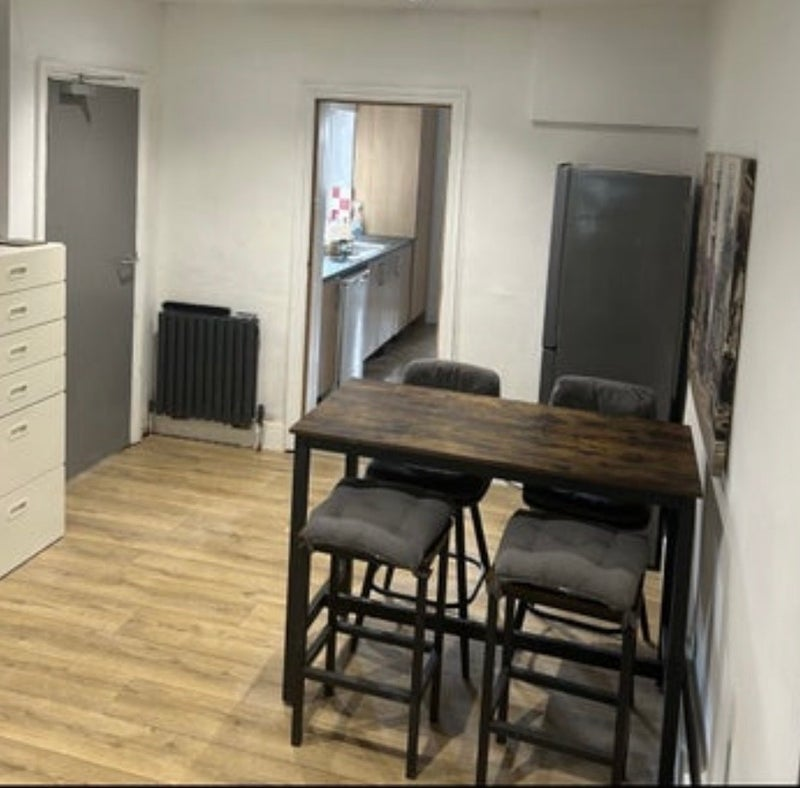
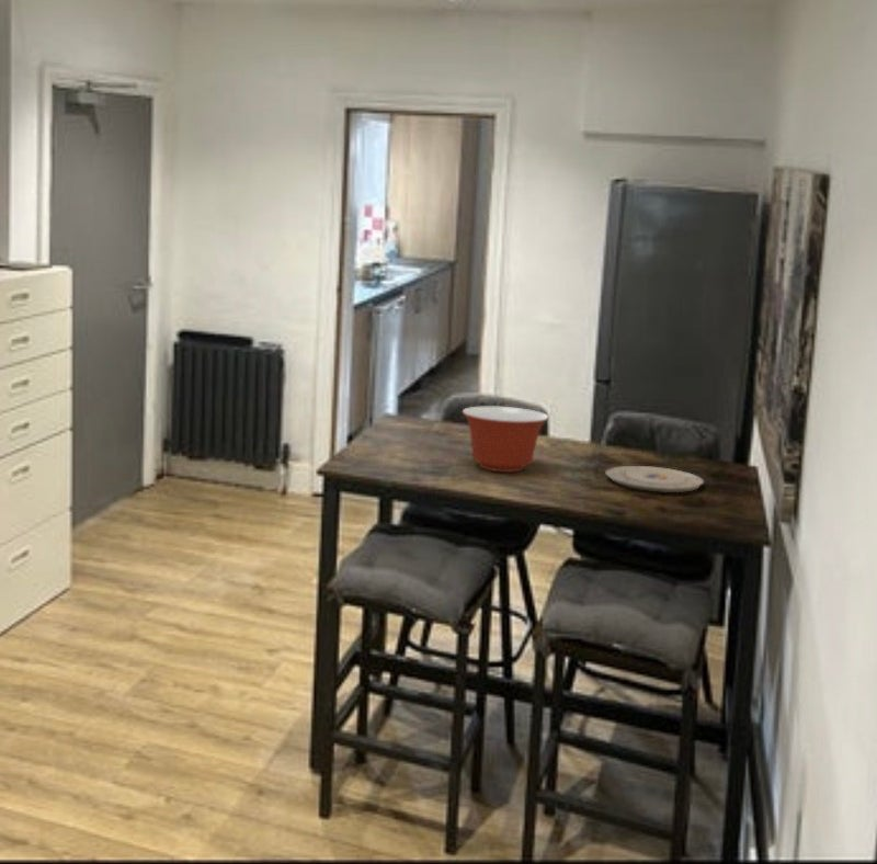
+ mixing bowl [462,405,550,474]
+ plate [604,465,705,493]
